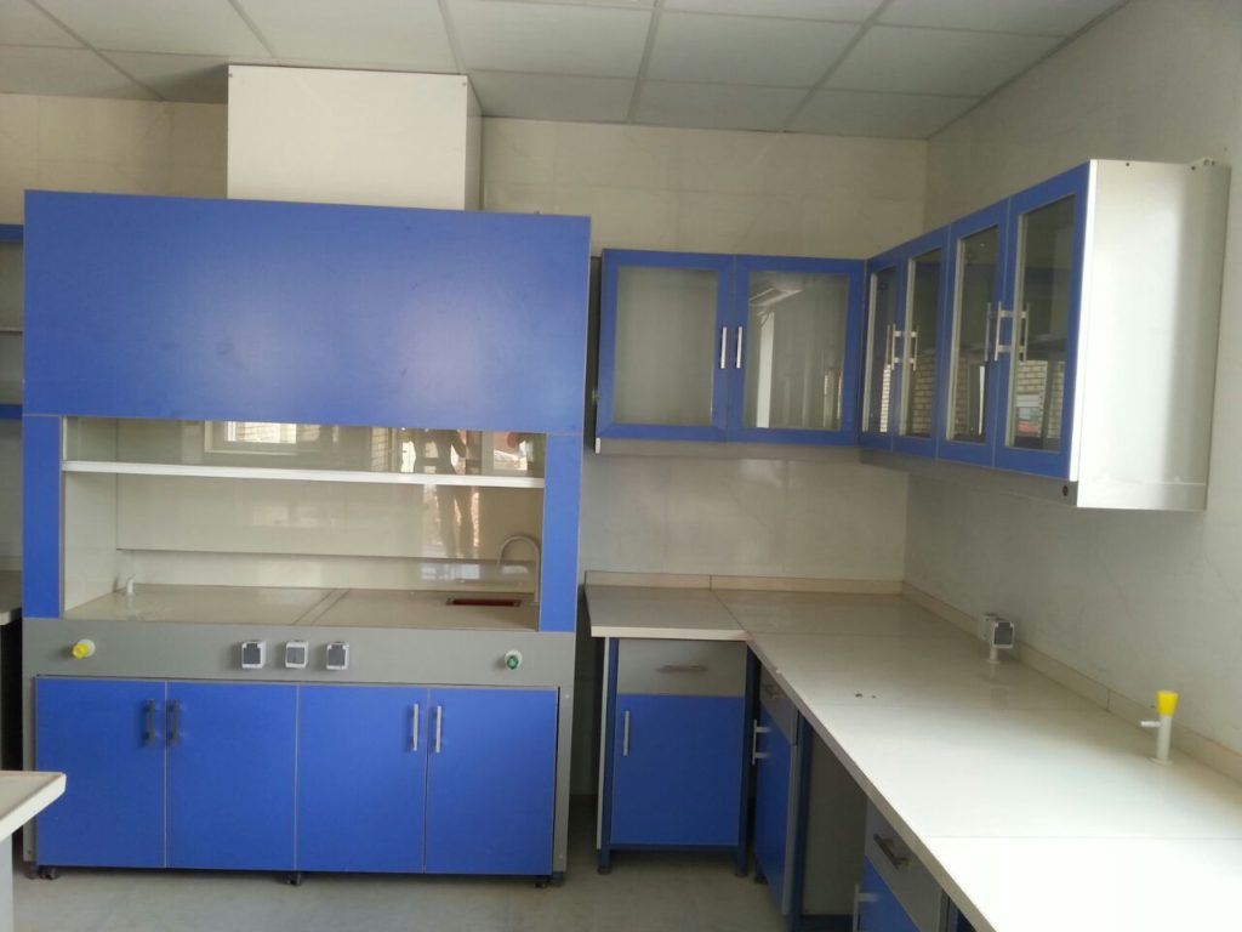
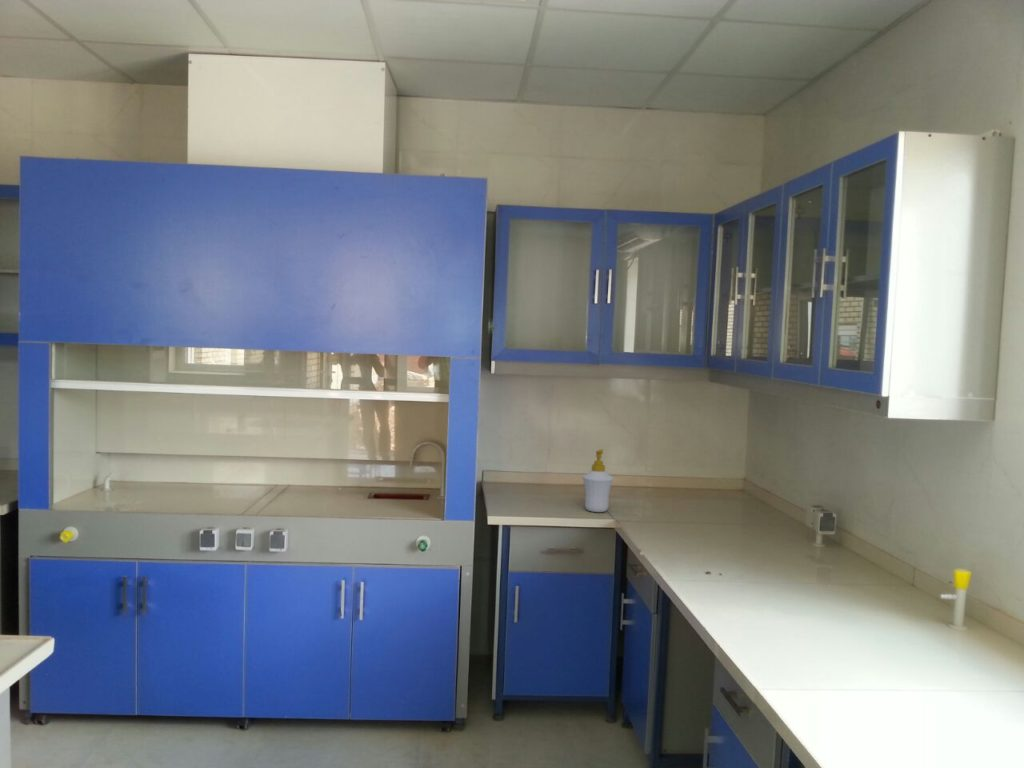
+ soap bottle [581,448,614,513]
